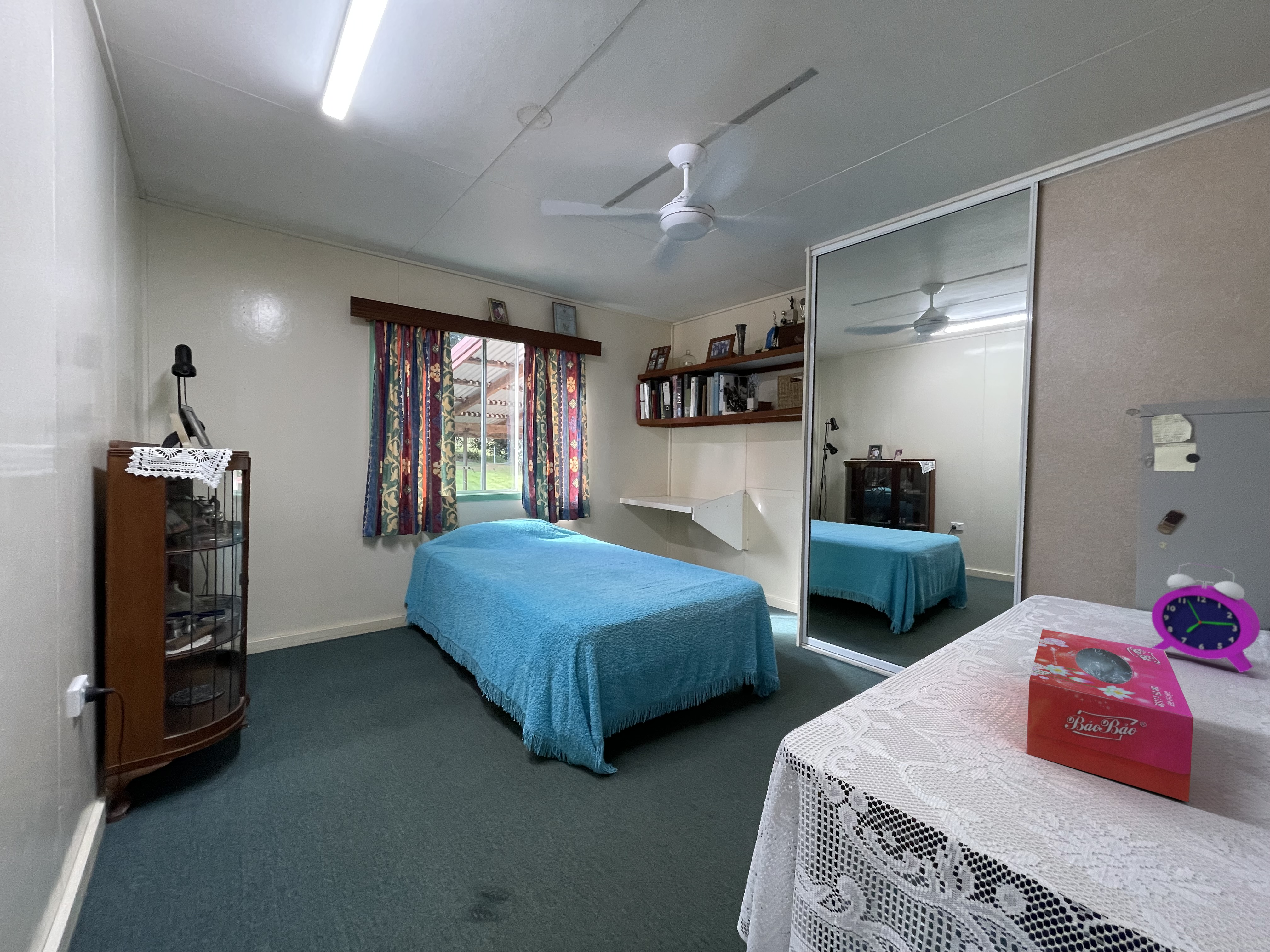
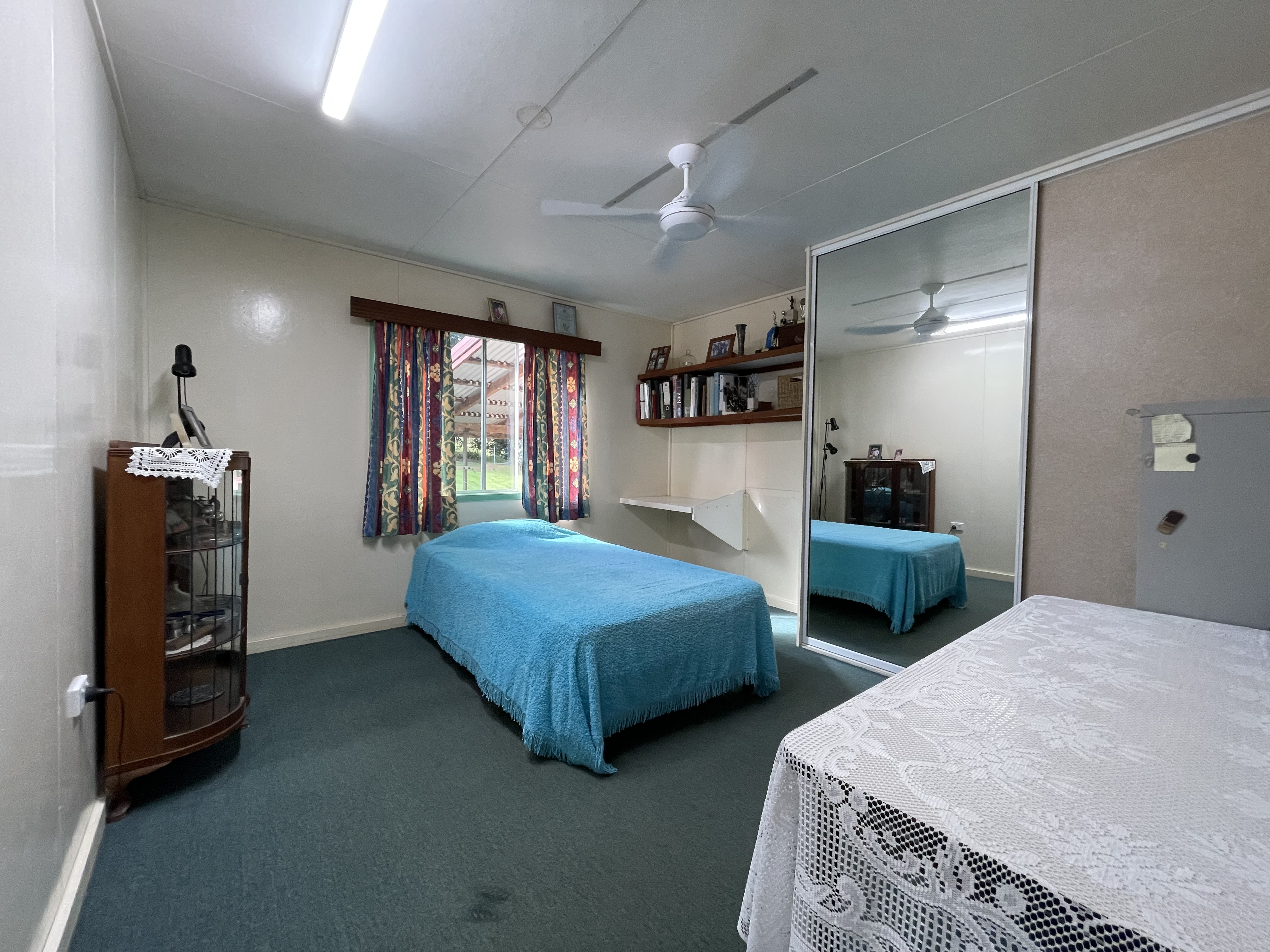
- tissue box [1026,629,1194,803]
- alarm clock [1151,563,1261,673]
